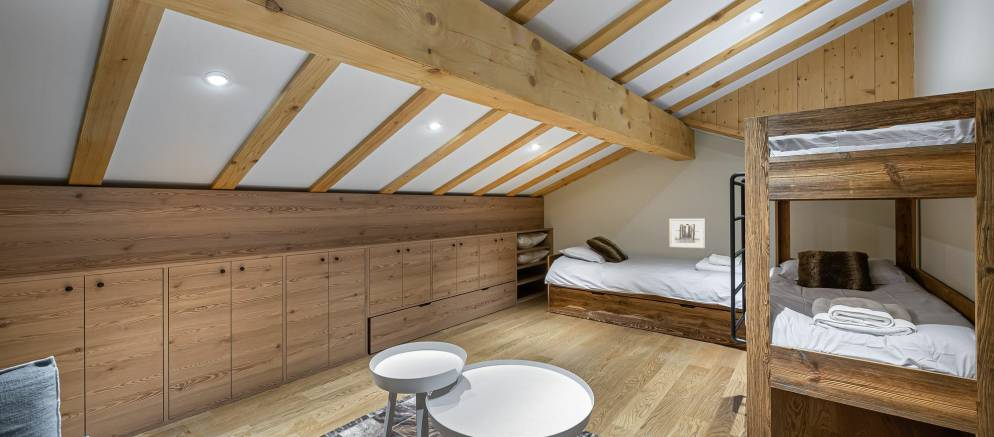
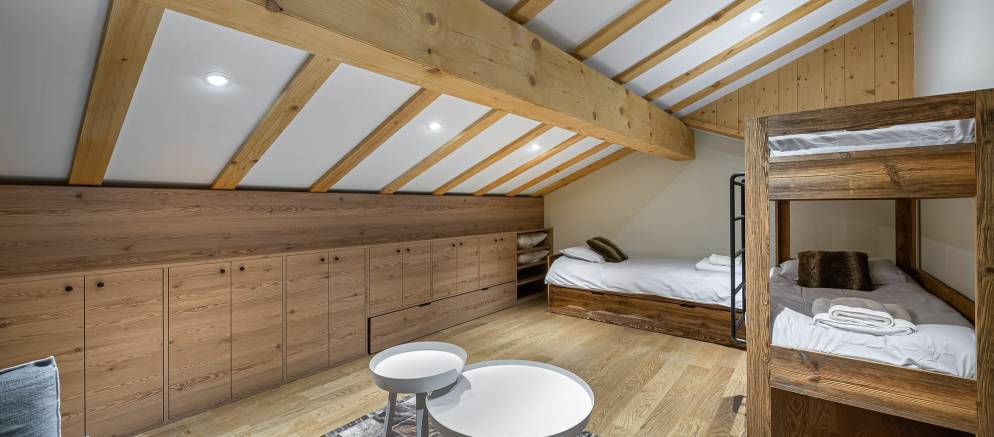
- wall art [668,218,707,250]
